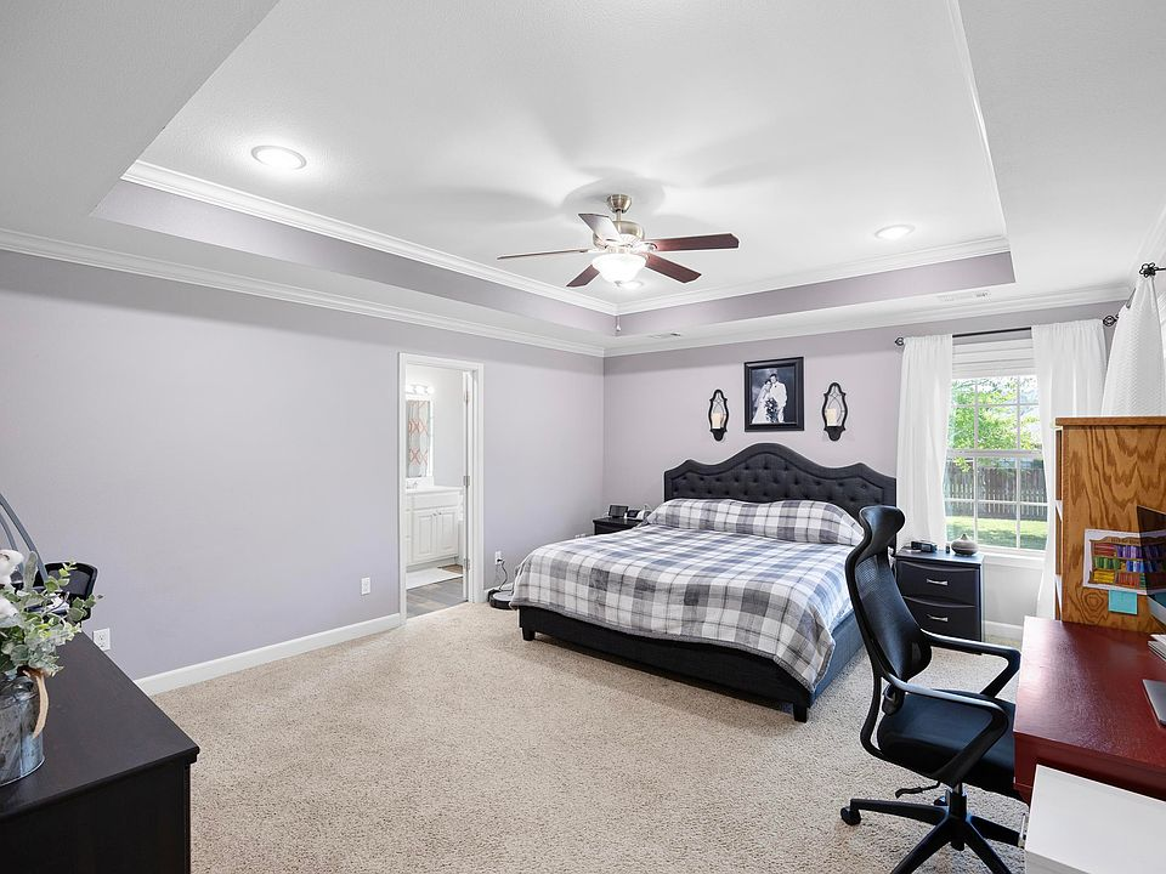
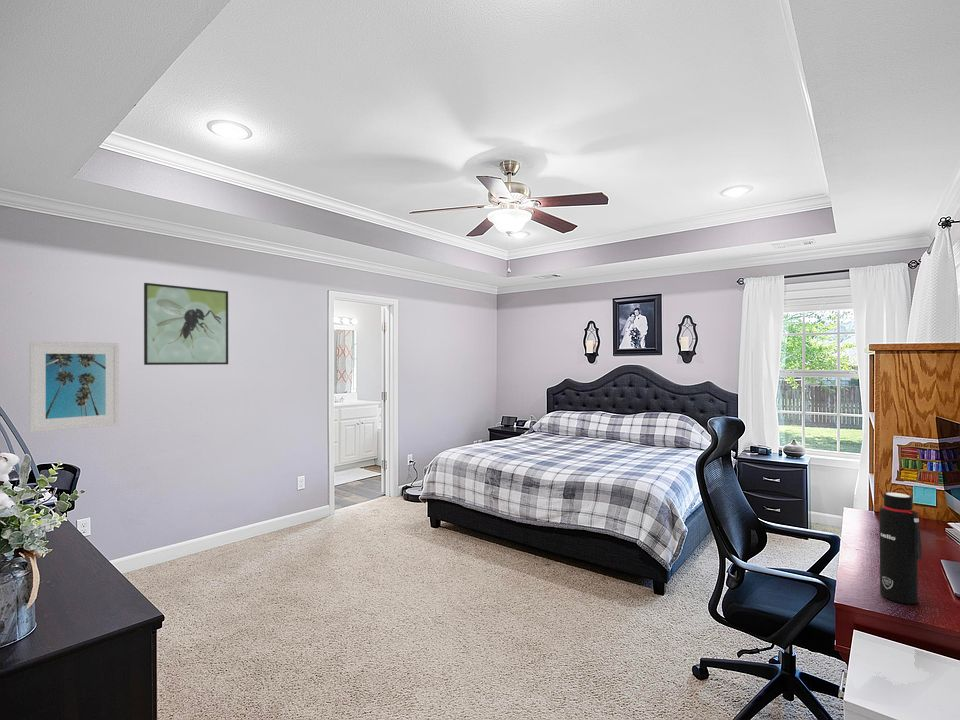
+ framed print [143,282,229,366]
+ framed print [28,340,120,433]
+ water bottle [878,491,923,605]
